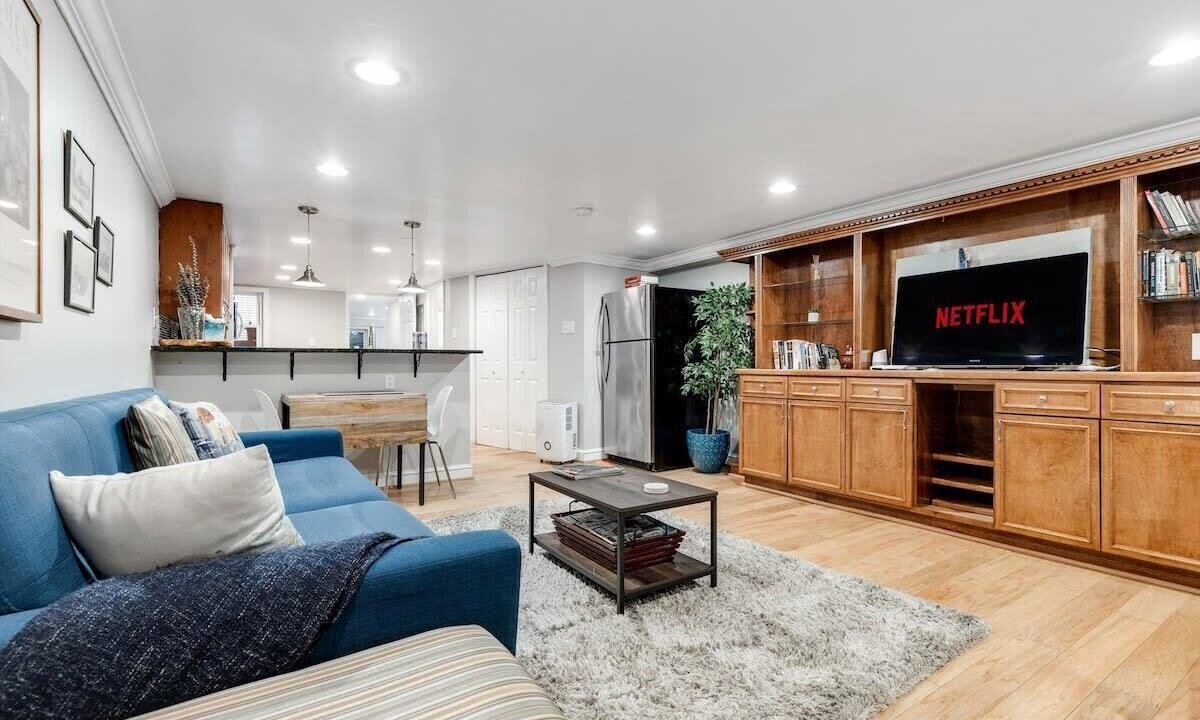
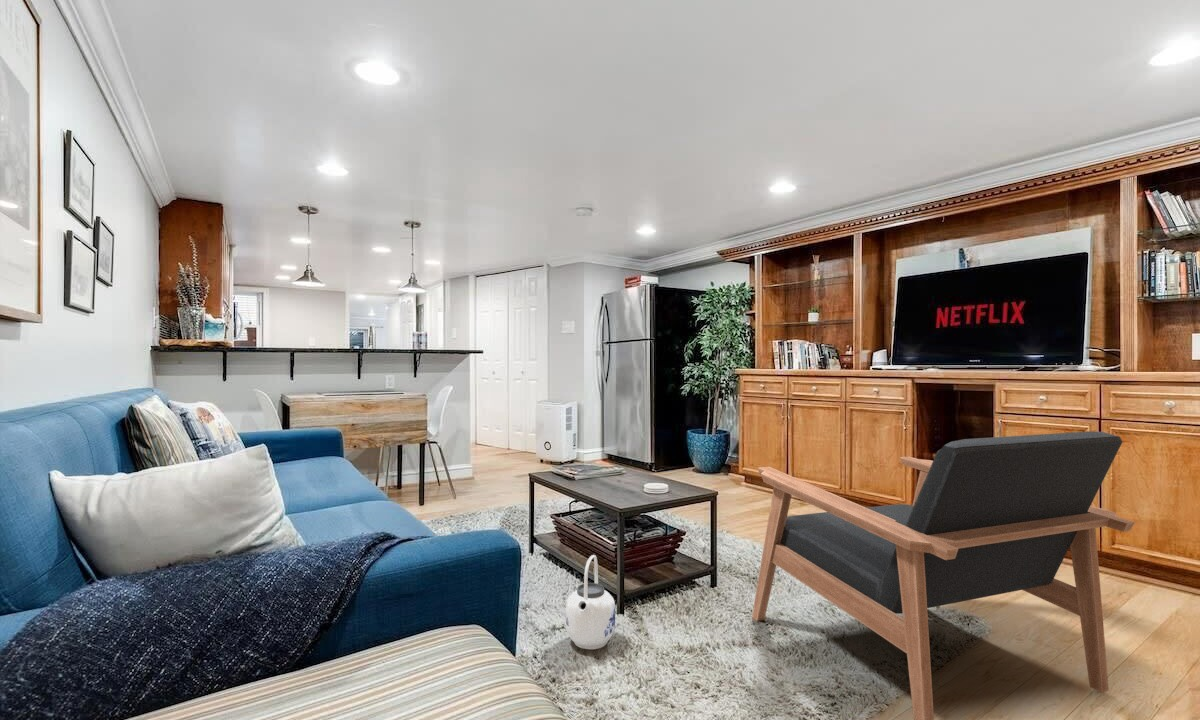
+ armchair [751,430,1136,720]
+ teapot [565,554,616,650]
